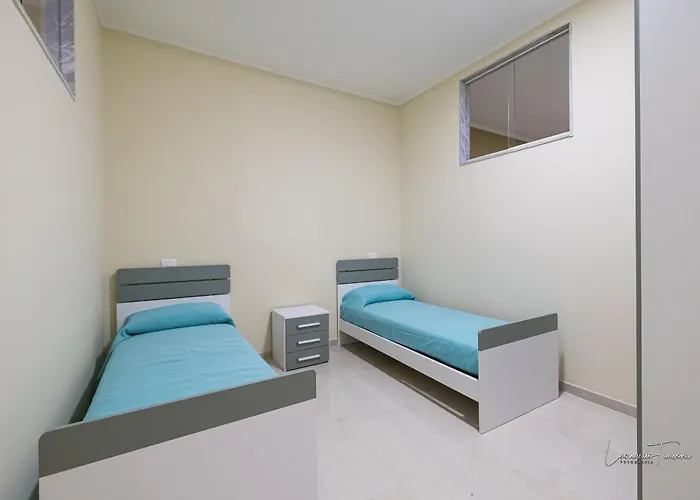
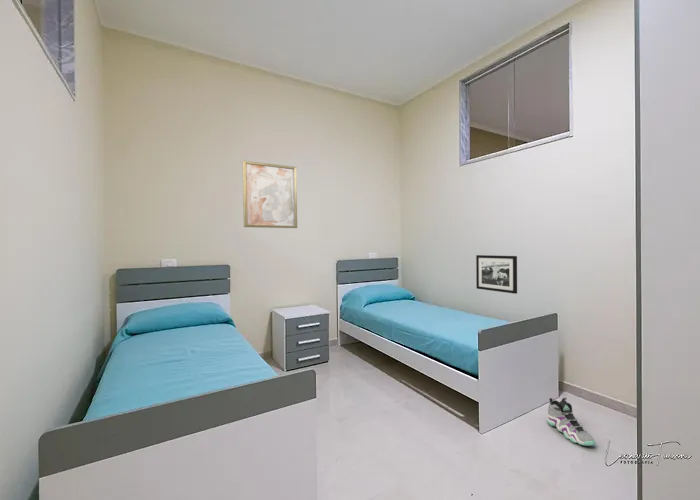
+ wall art [242,160,298,229]
+ sneaker [546,396,596,447]
+ picture frame [475,254,518,295]
